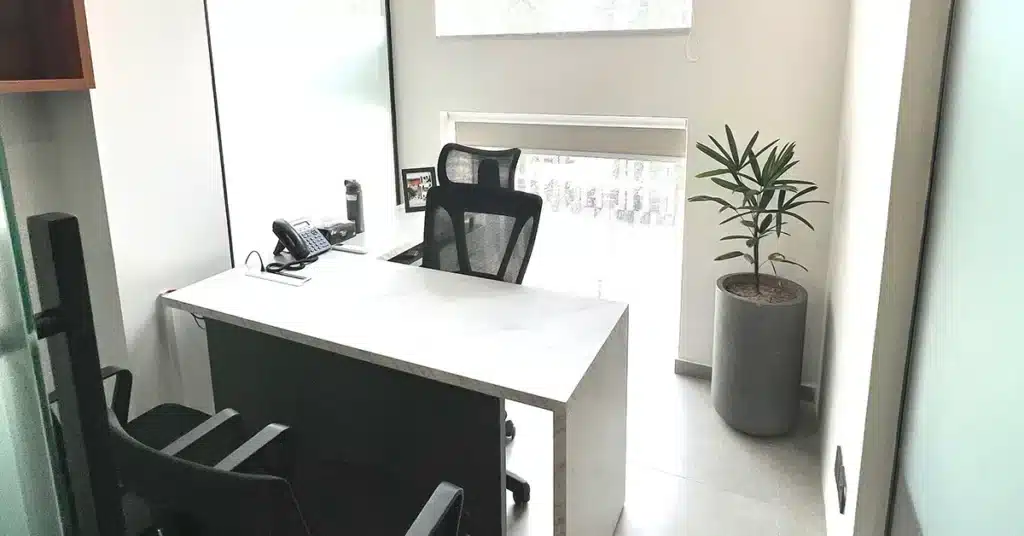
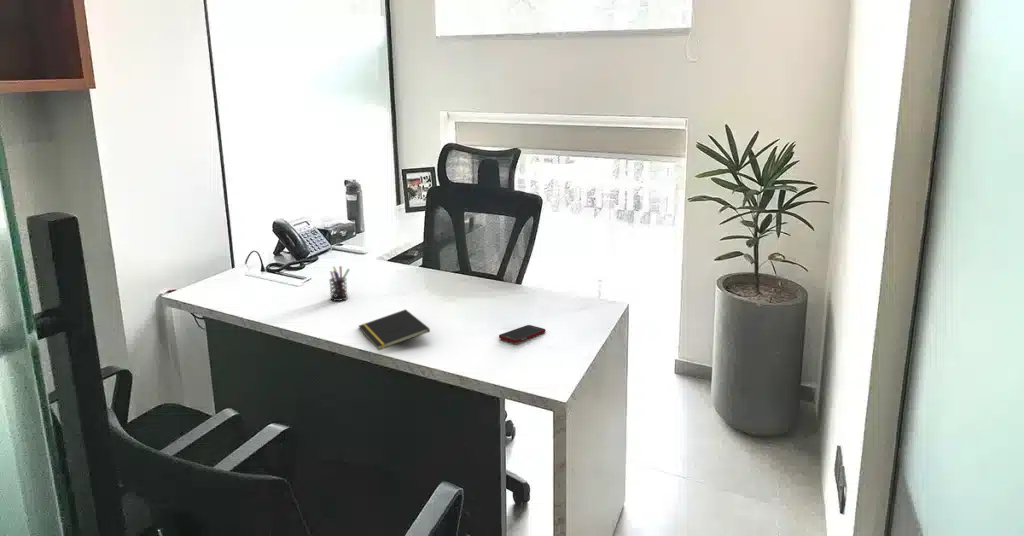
+ notepad [358,308,431,351]
+ cell phone [498,324,547,343]
+ pen holder [328,265,351,302]
